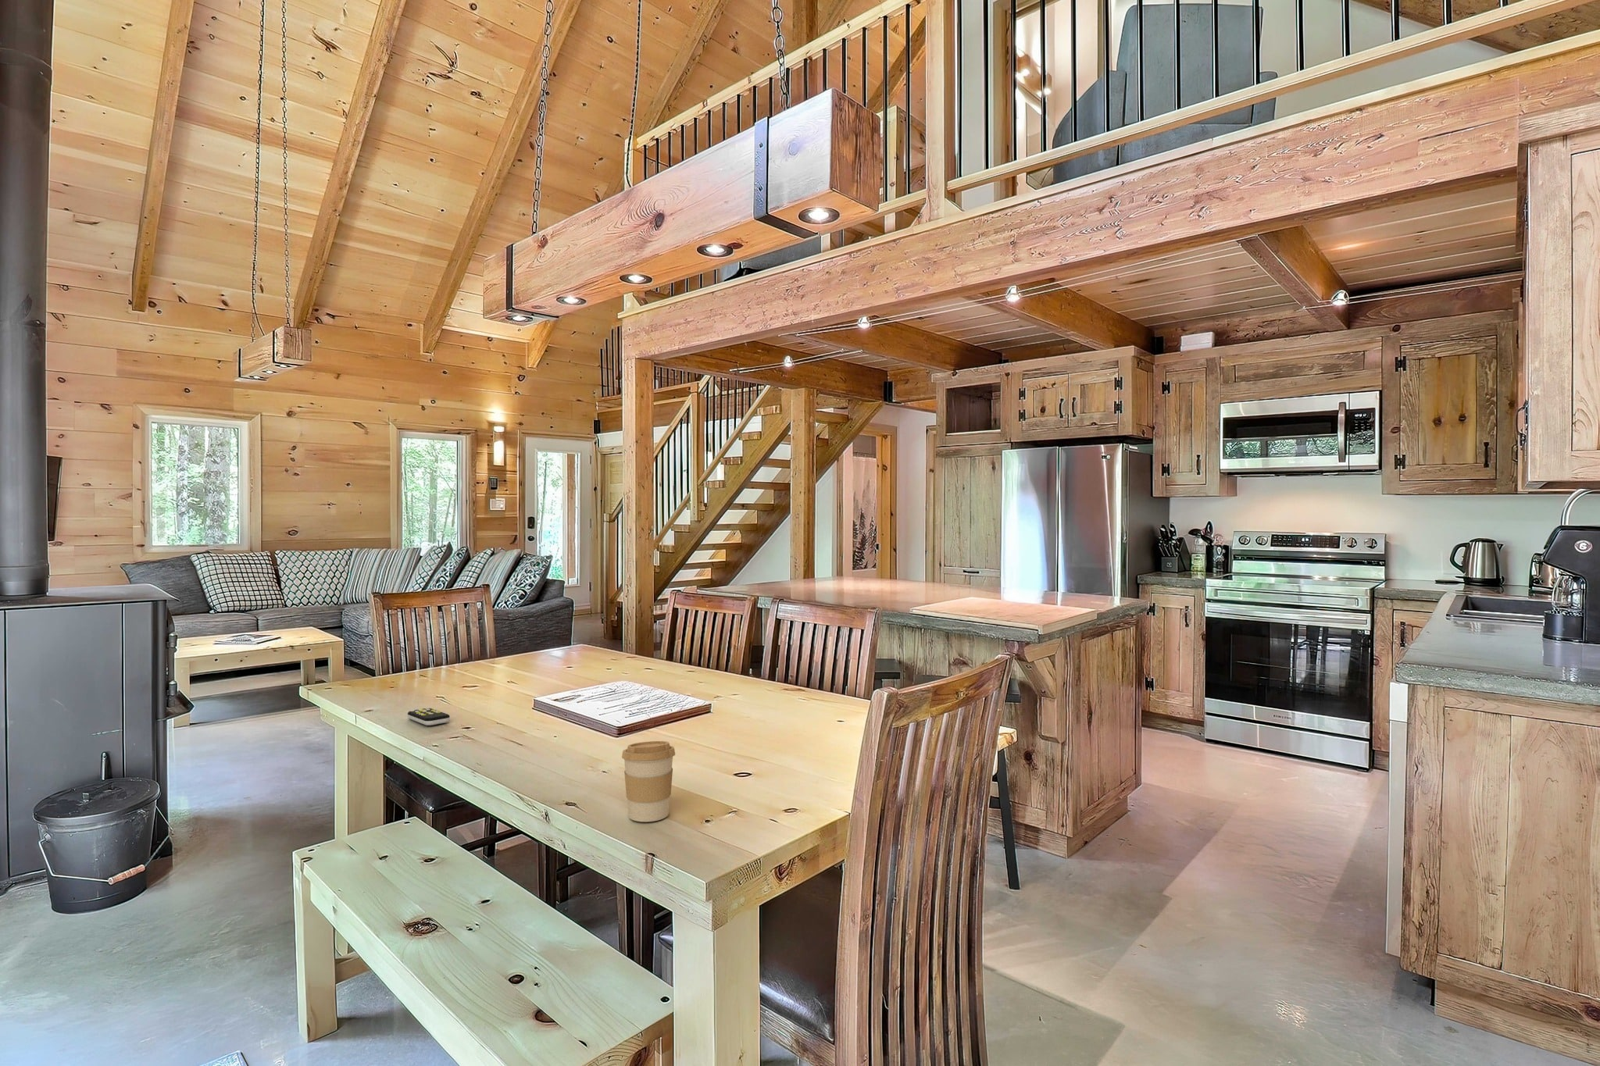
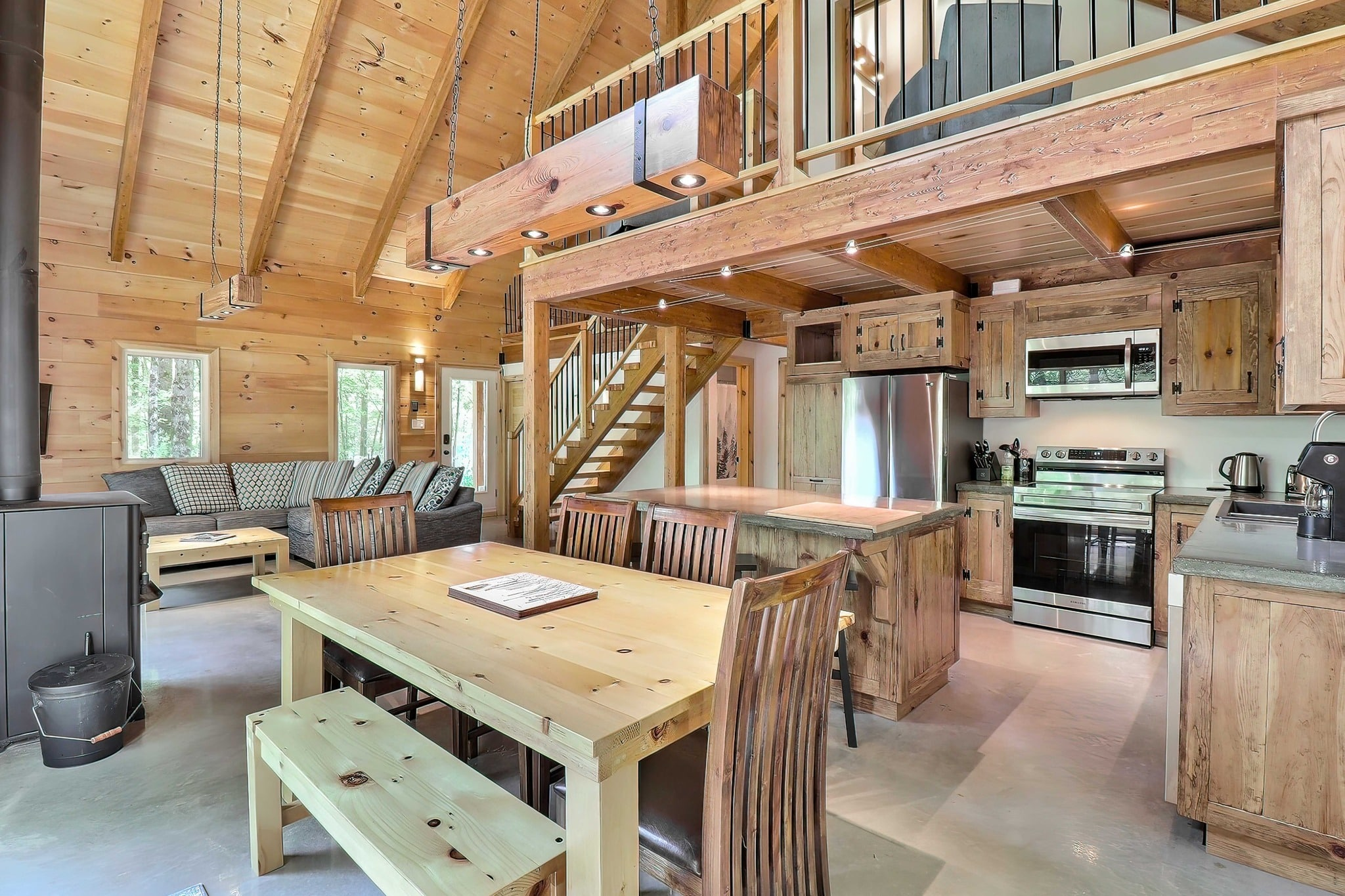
- coffee cup [621,740,676,822]
- remote control [407,707,451,726]
